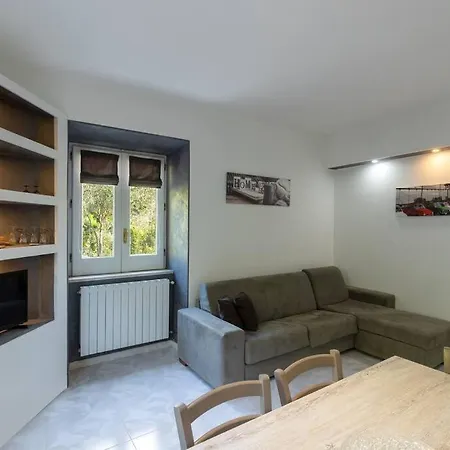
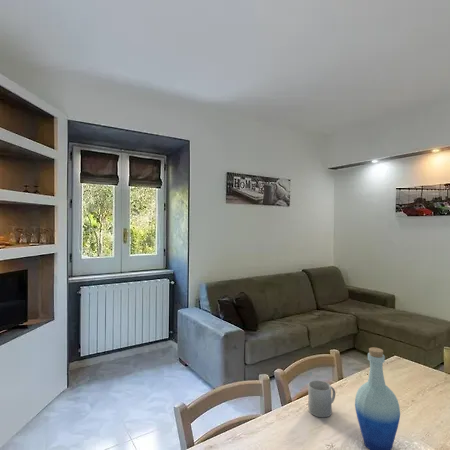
+ bottle [354,347,401,450]
+ mug [307,379,336,418]
